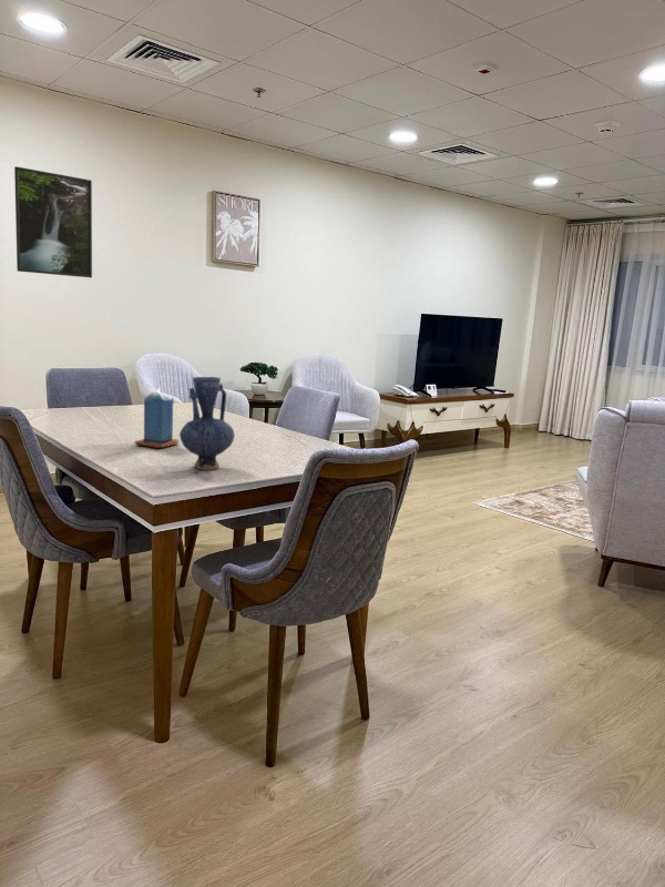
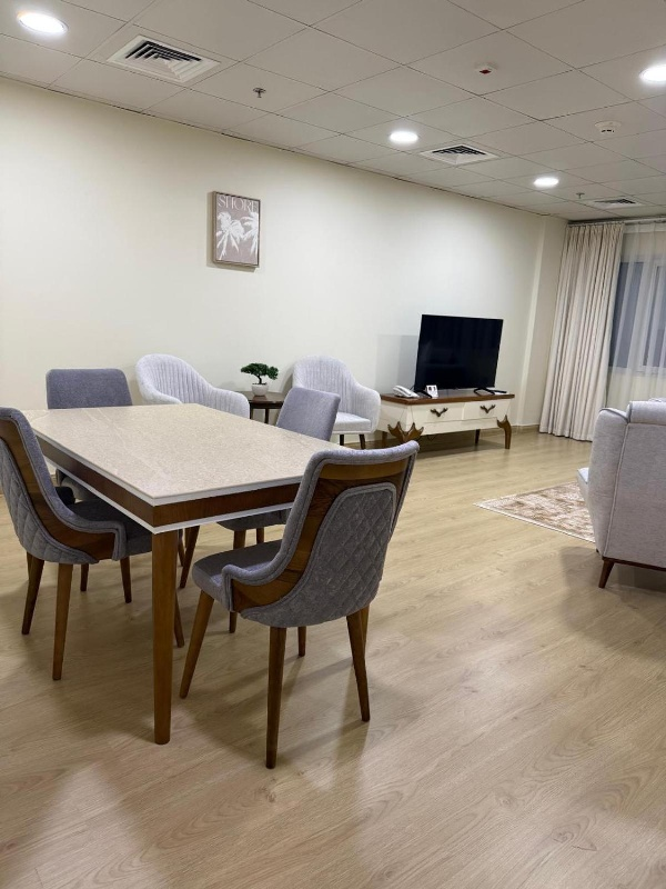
- vase [178,376,236,471]
- candle [134,387,180,449]
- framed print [13,165,93,278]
